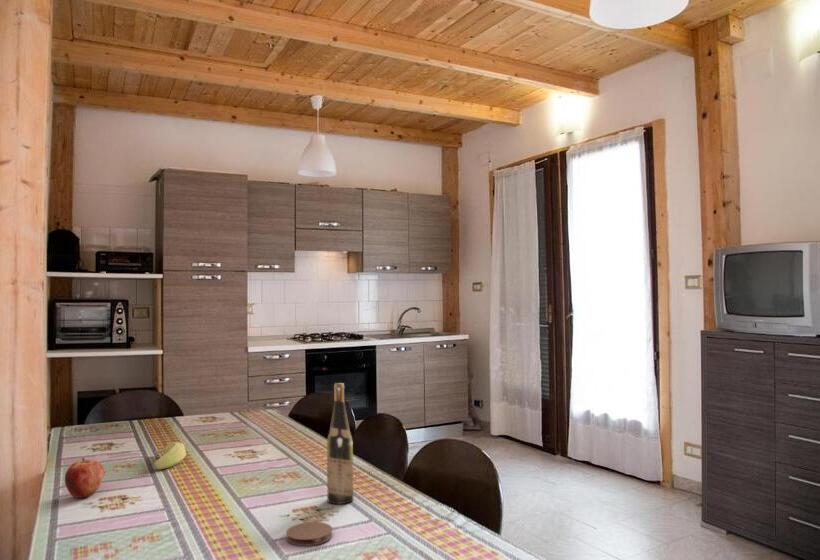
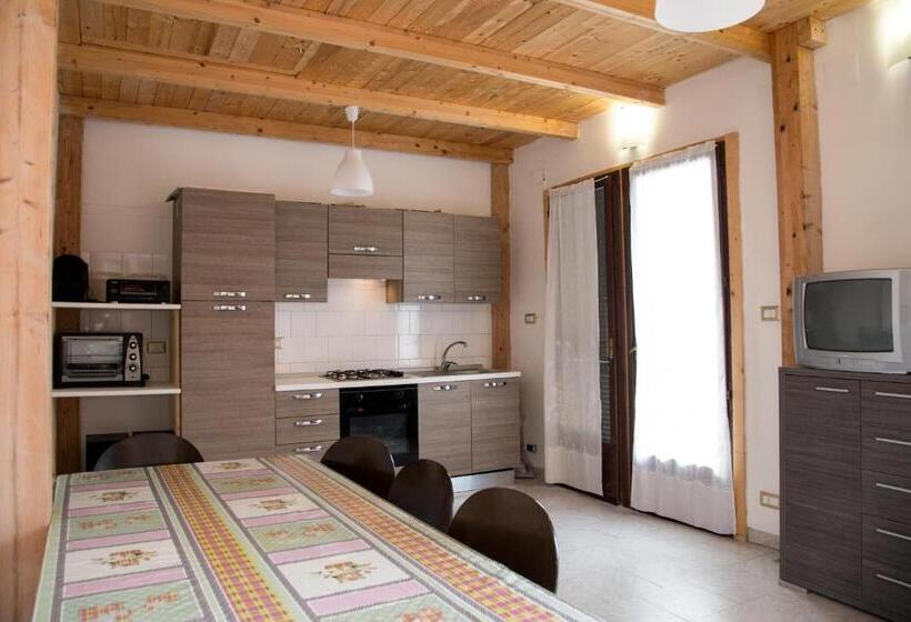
- banana [151,441,187,470]
- apple [64,457,105,499]
- wine bottle [326,382,354,505]
- coaster [285,521,333,547]
